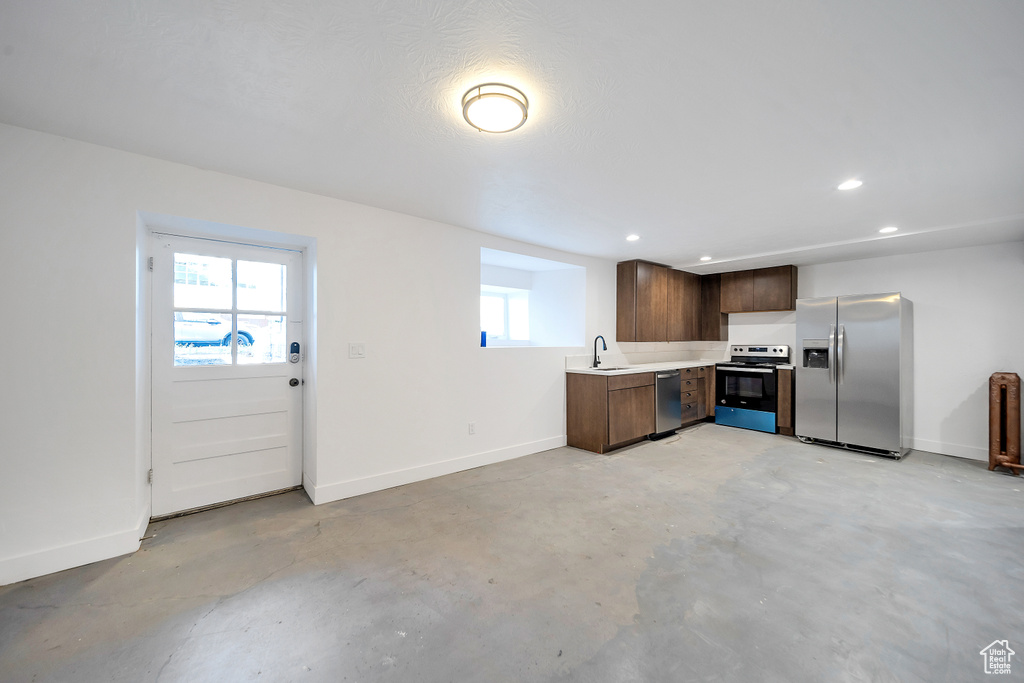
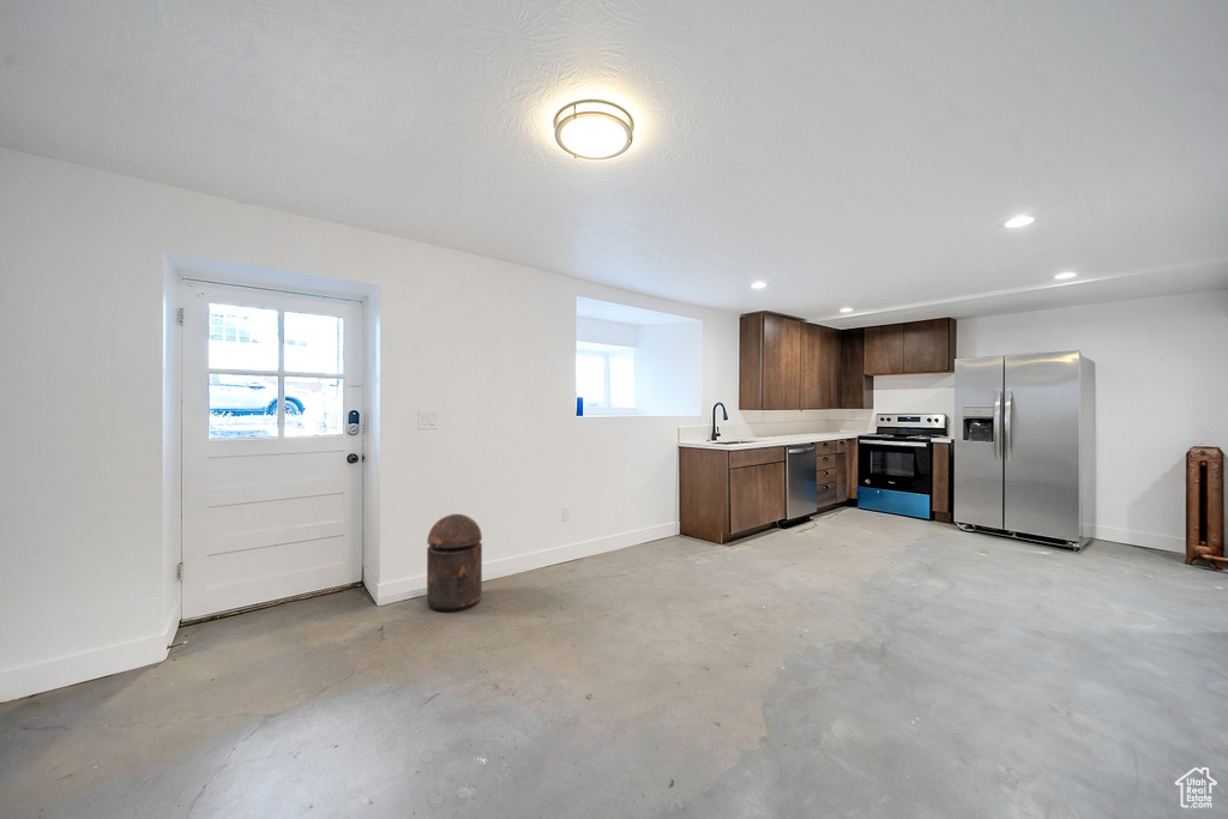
+ trash can [426,513,483,613]
